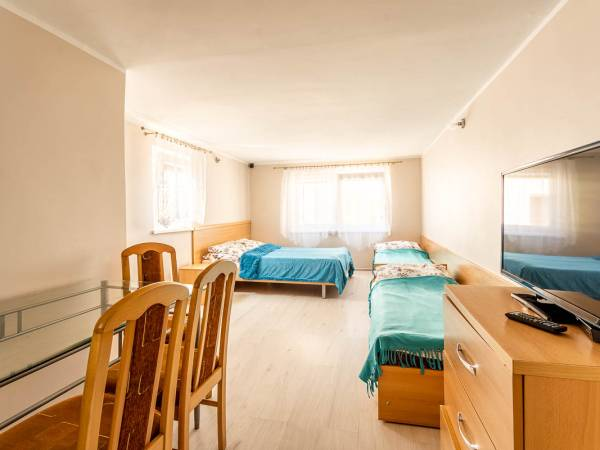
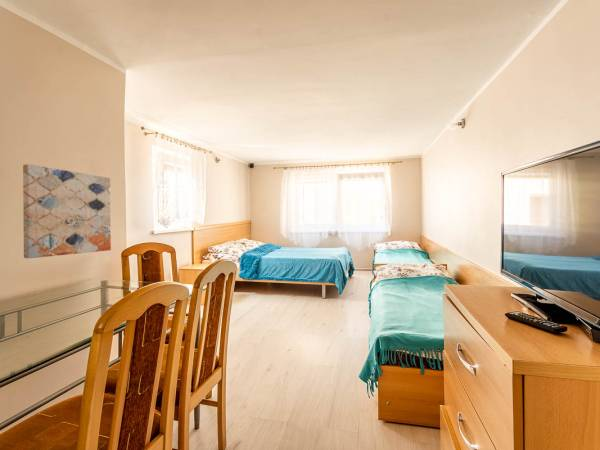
+ wall art [22,163,112,259]
